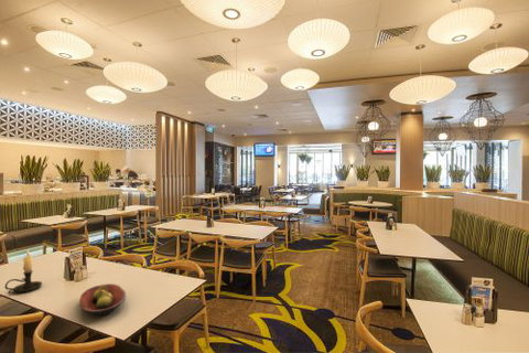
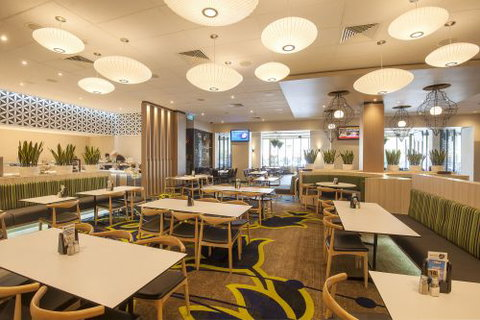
- fruit bowl [79,282,127,317]
- candle holder [3,248,43,296]
